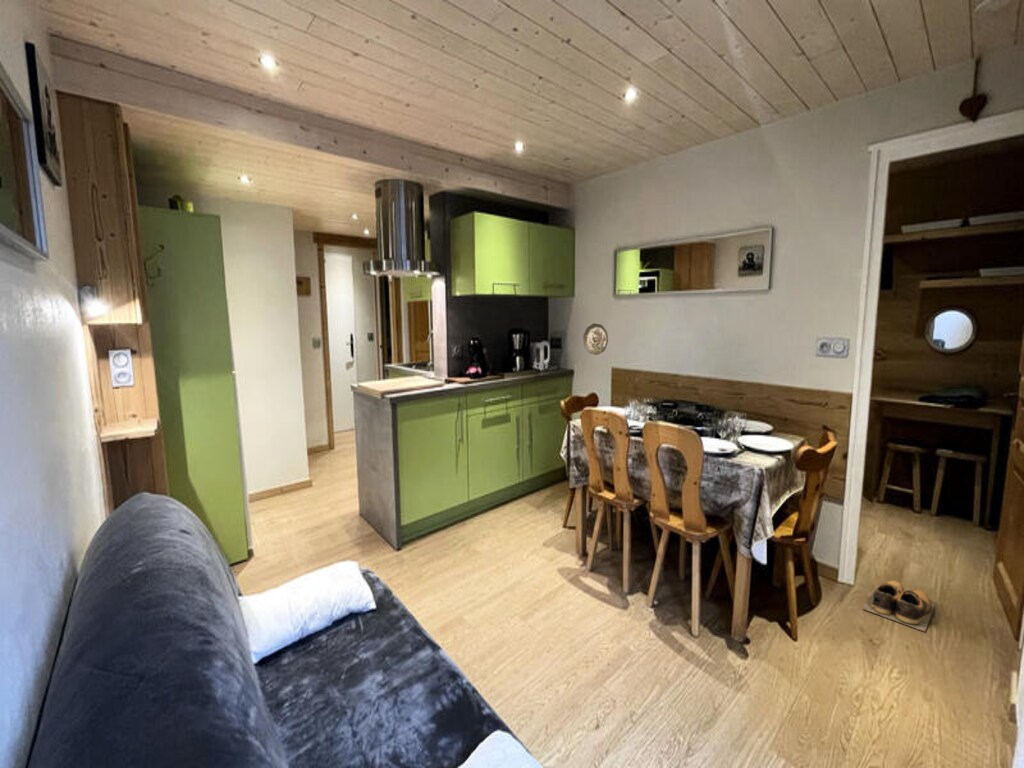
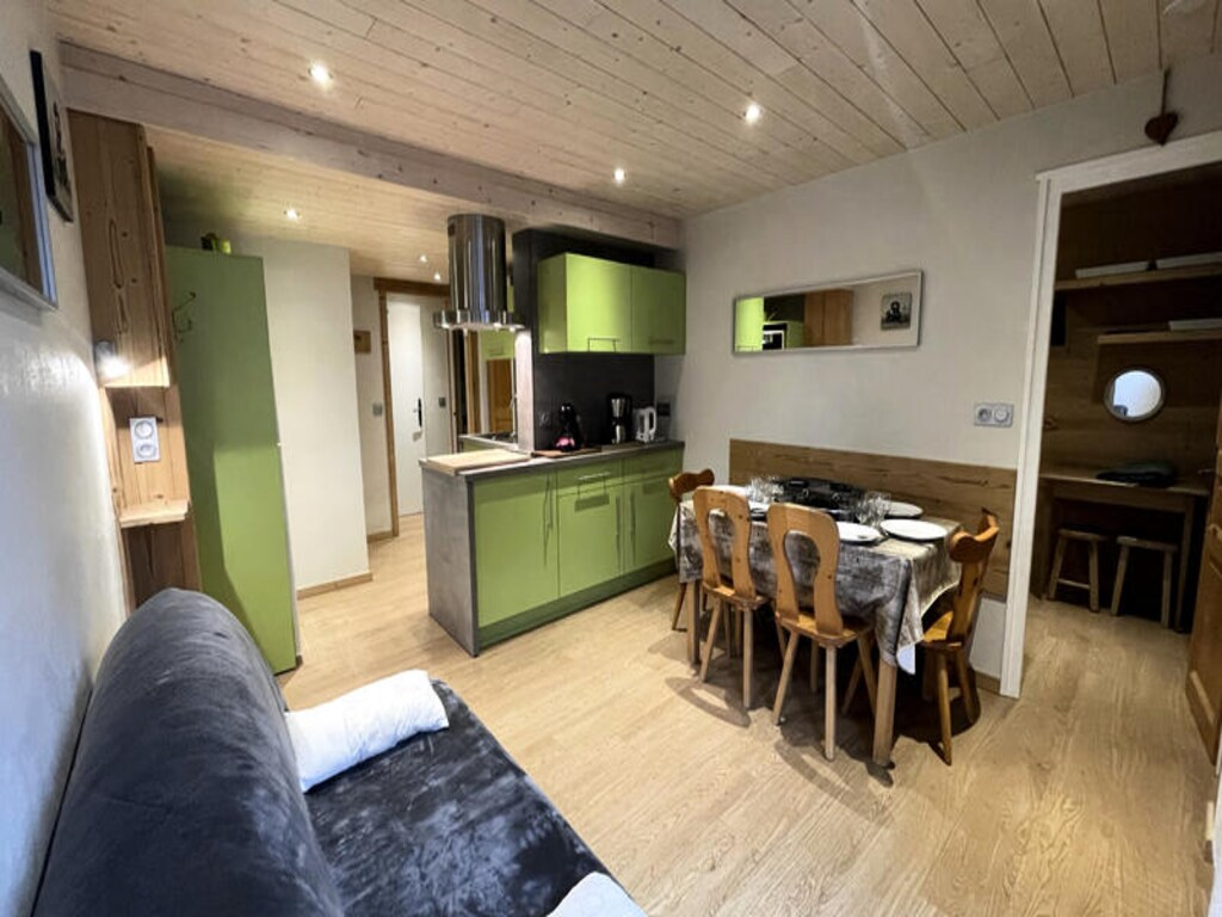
- shoes [861,580,936,632]
- decorative plate [582,322,609,356]
